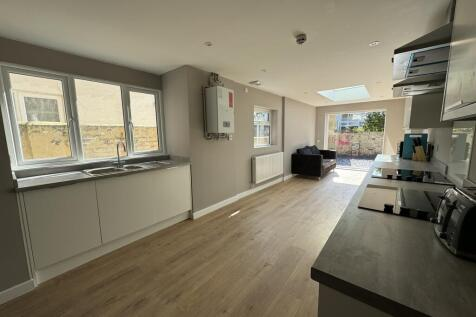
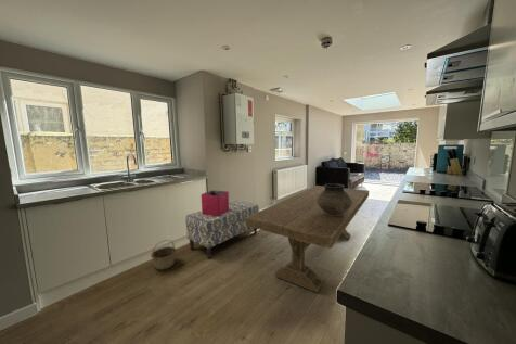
+ storage bin [199,190,230,217]
+ ceramic pot [317,182,352,216]
+ dining table [245,184,370,294]
+ bench [184,200,260,259]
+ basket [150,239,178,271]
